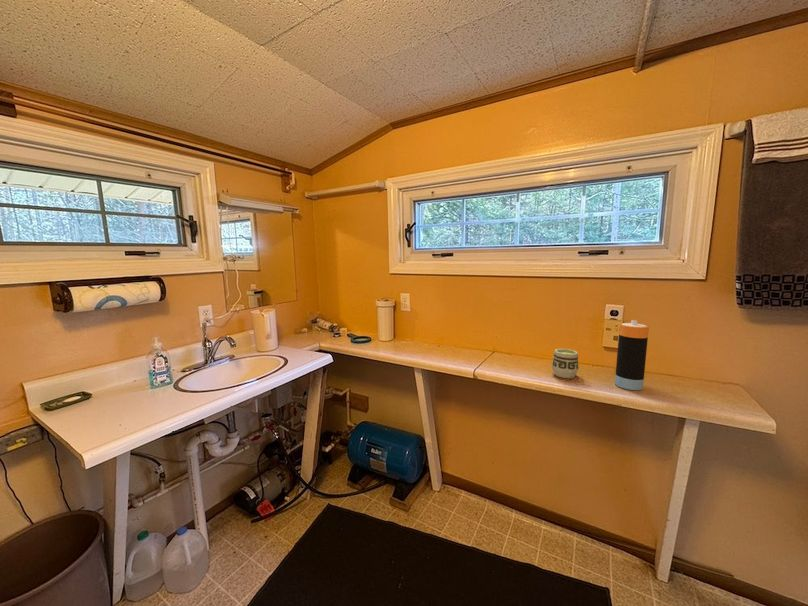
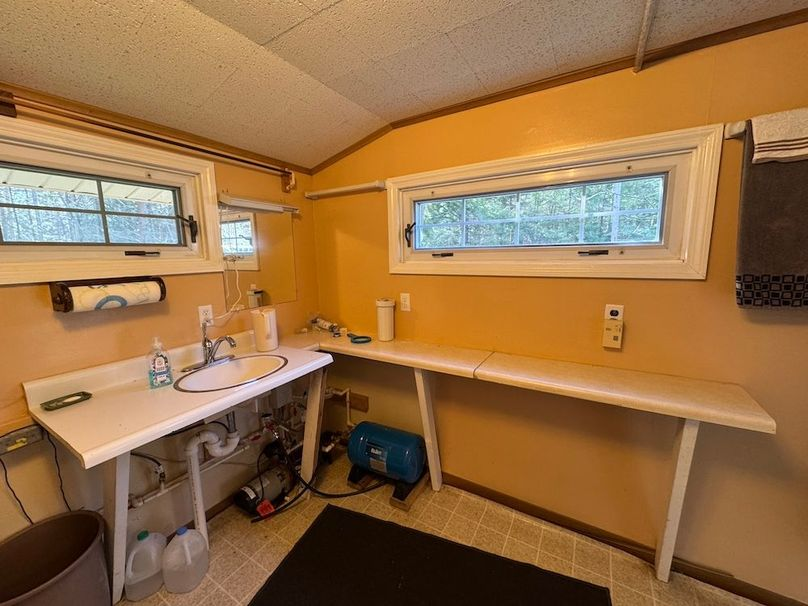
- cup [551,348,579,379]
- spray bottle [614,319,650,391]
